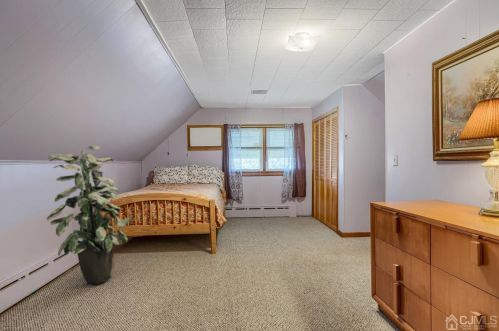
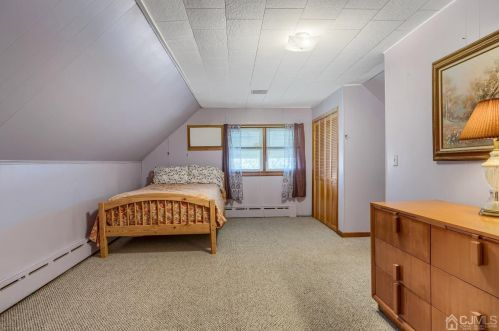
- indoor plant [46,145,133,285]
